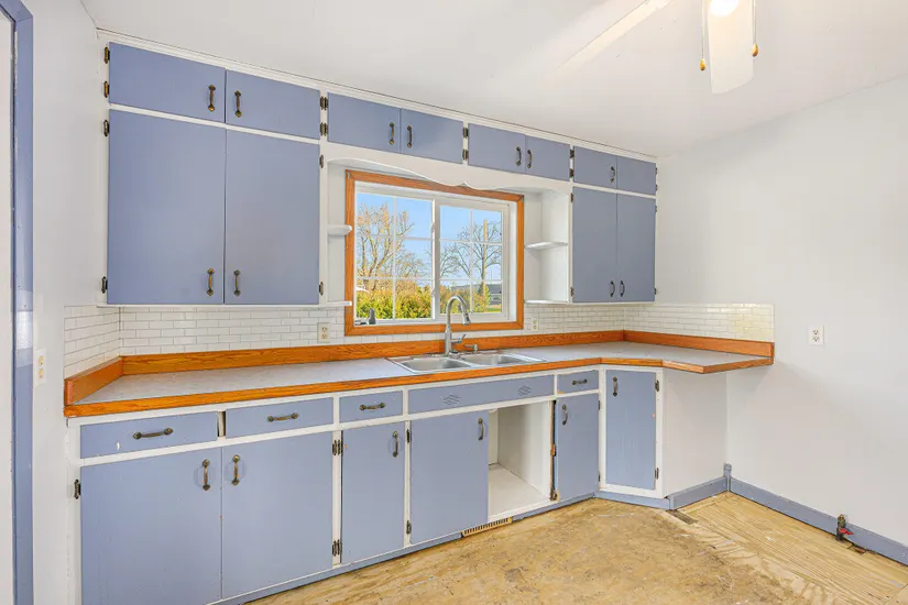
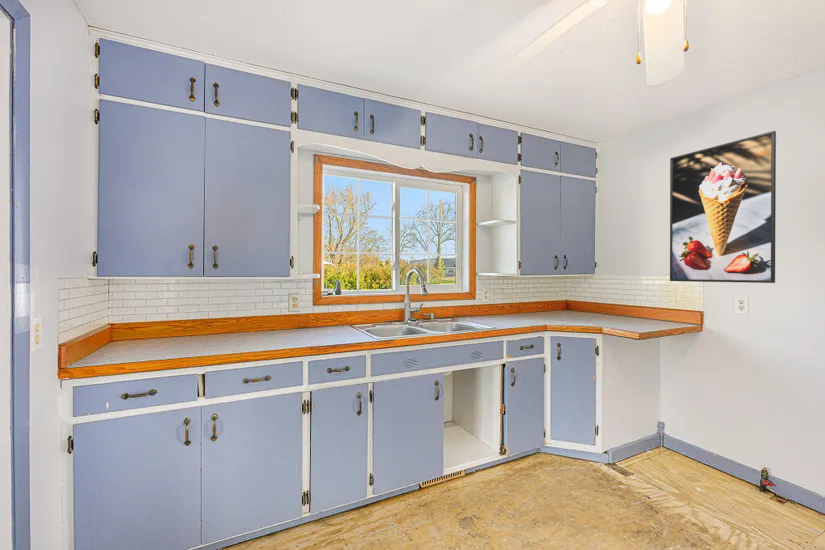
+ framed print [669,130,777,284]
